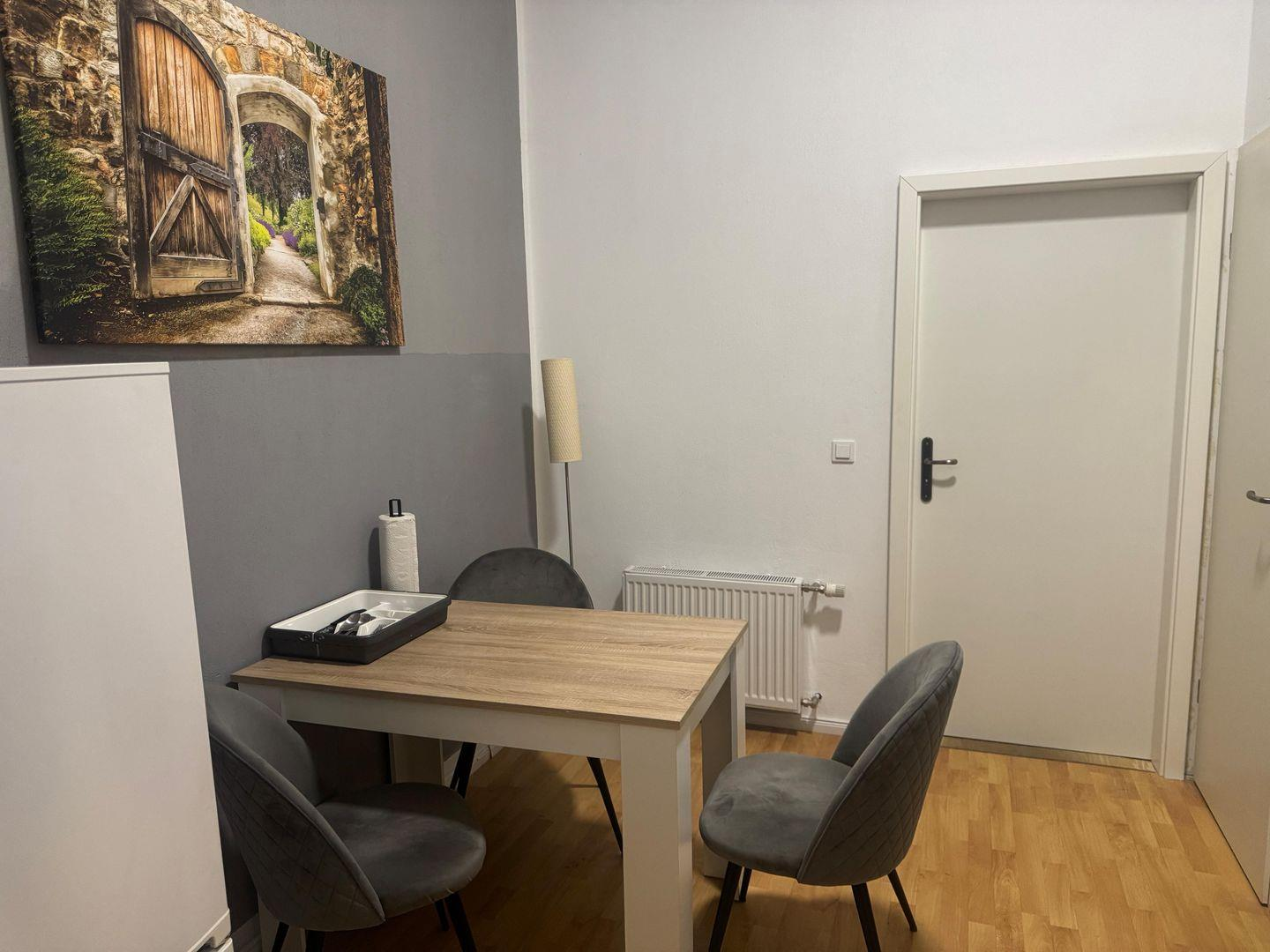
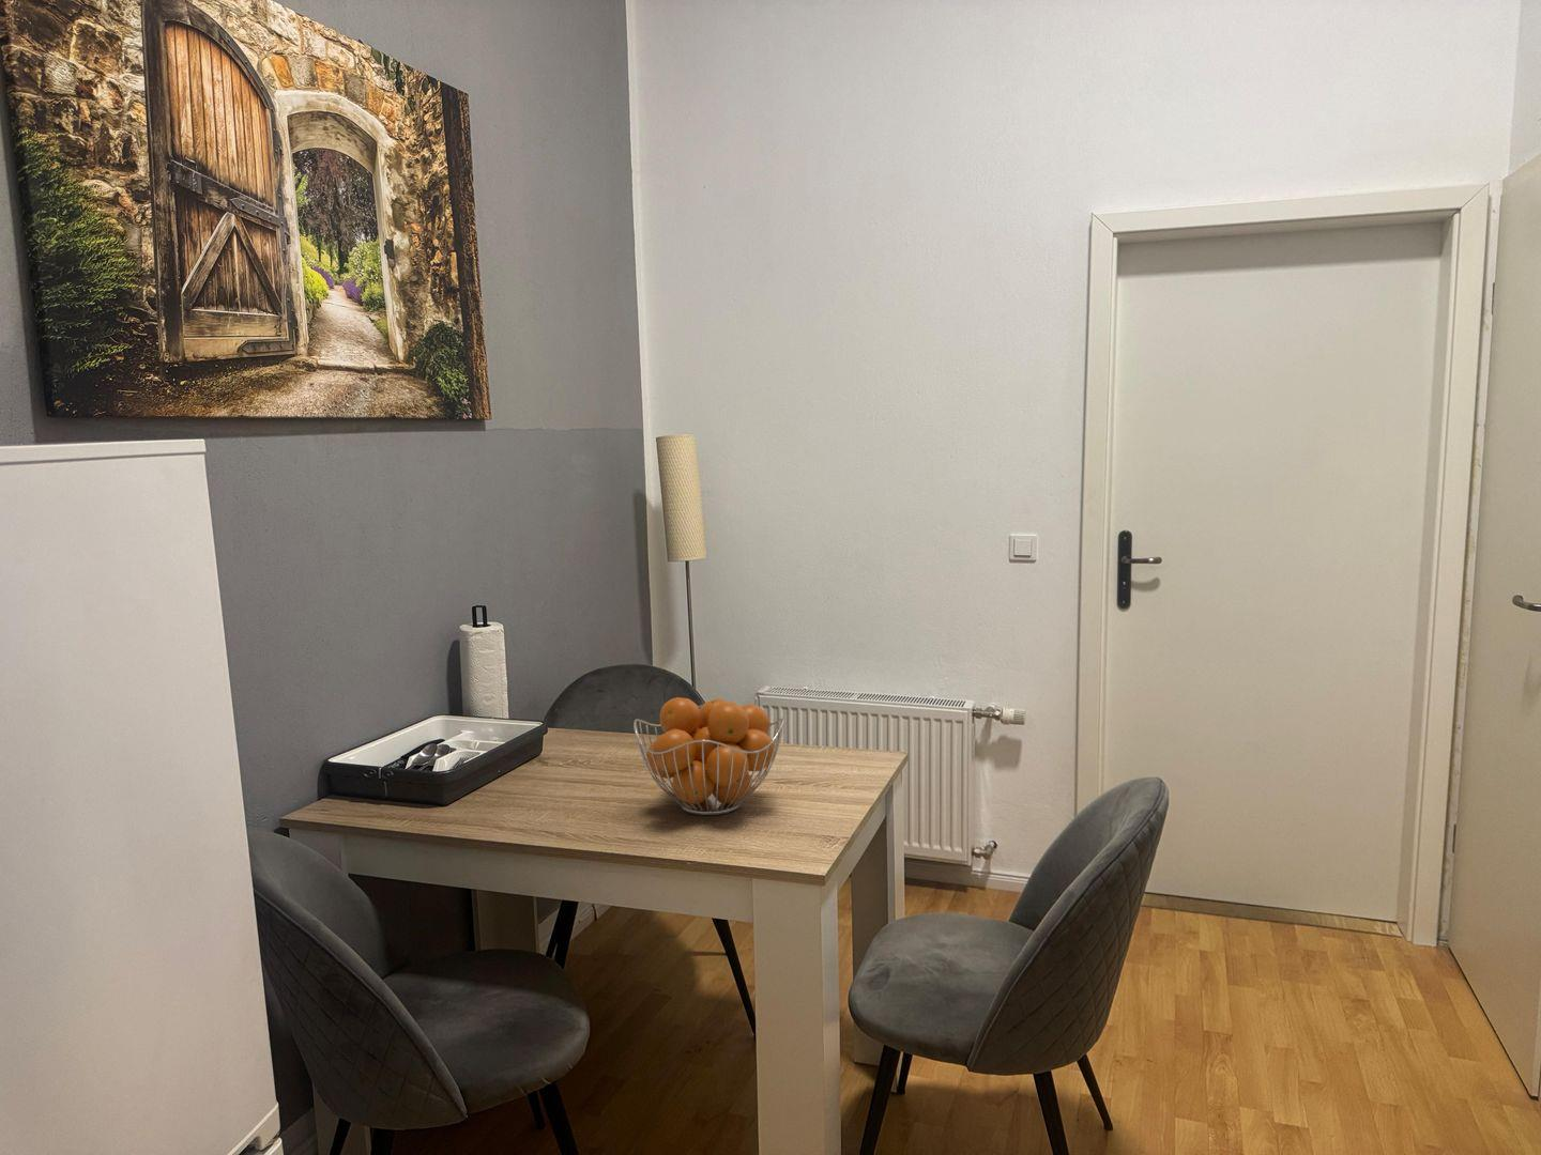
+ fruit basket [632,696,785,817]
